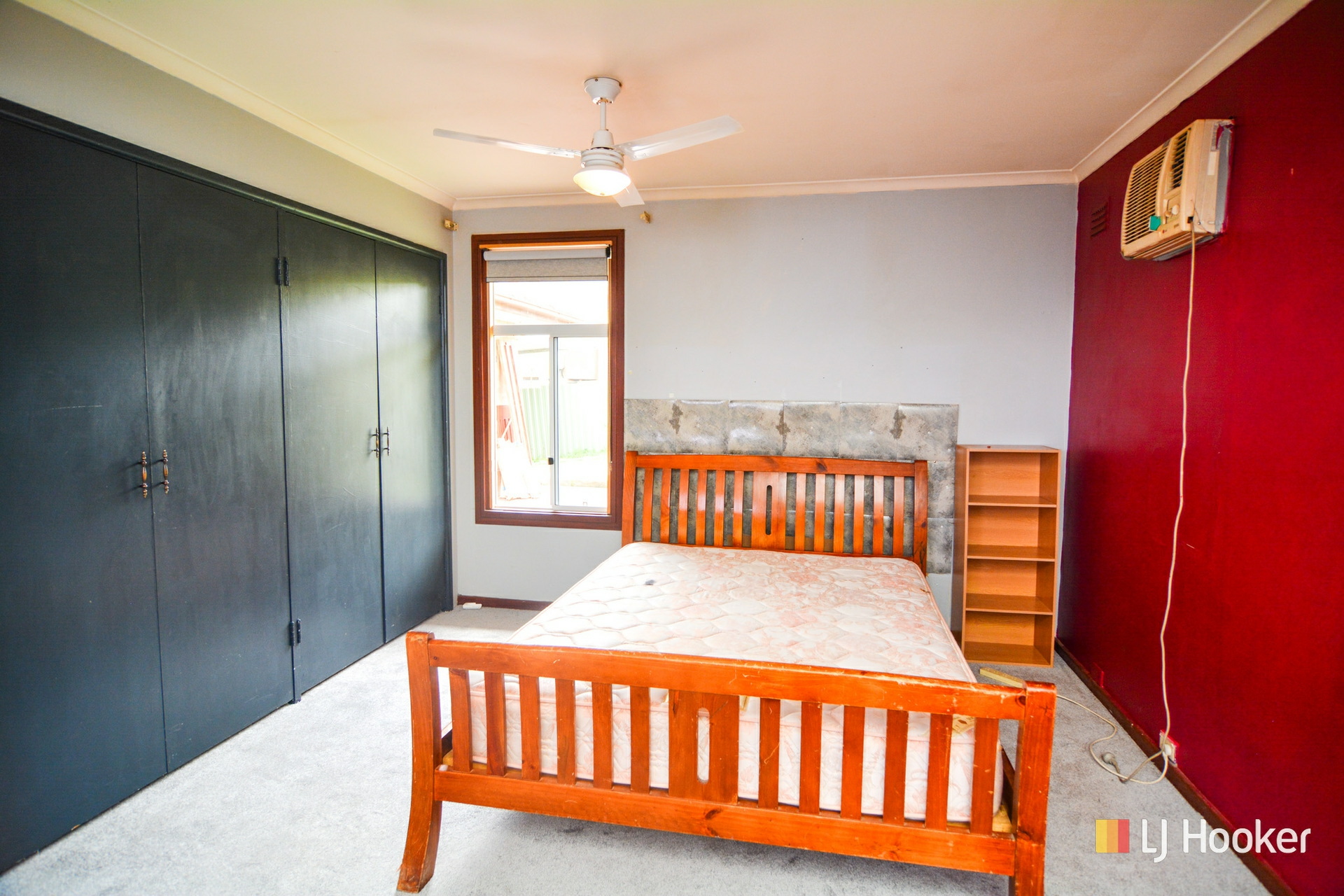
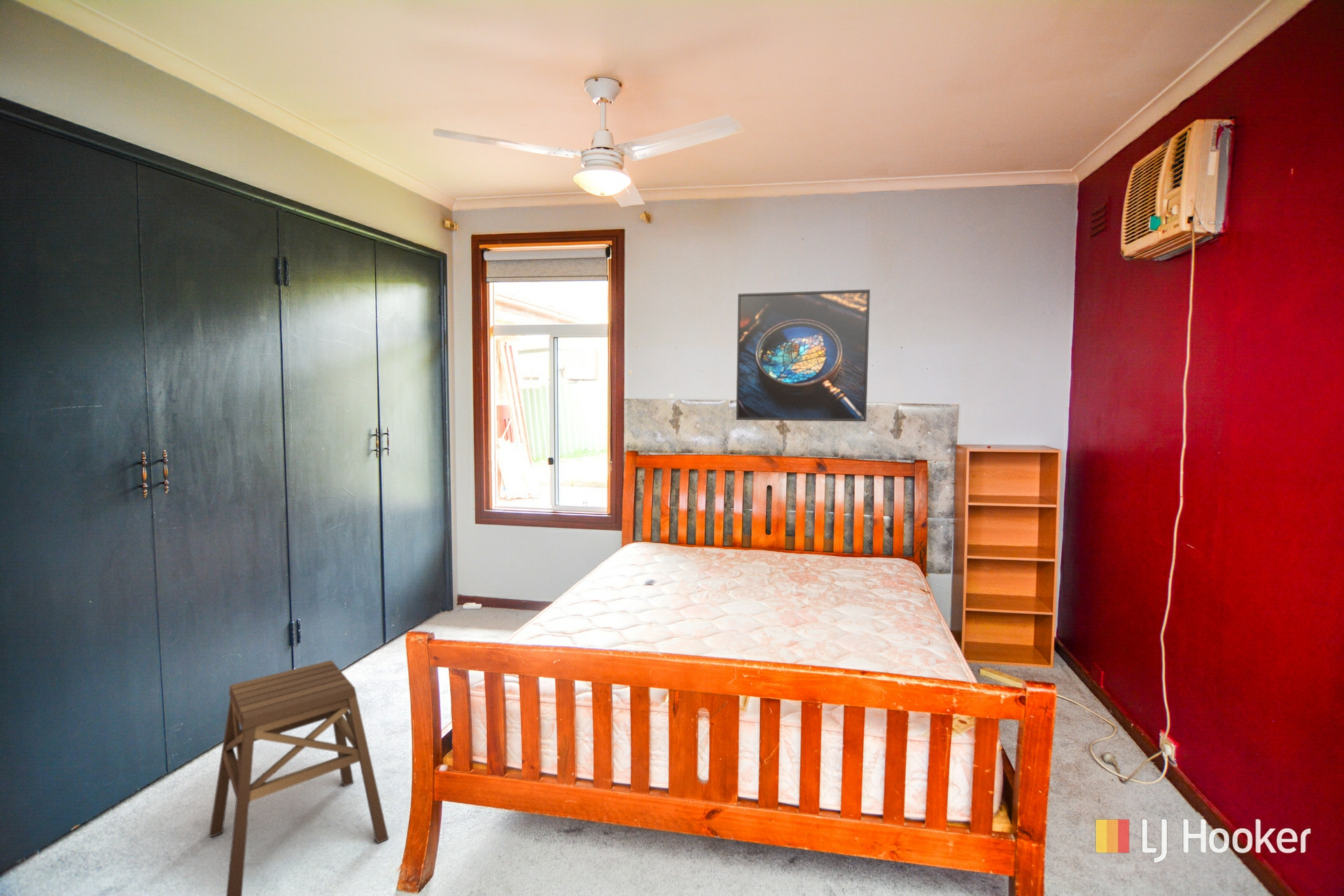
+ stool [209,659,389,896]
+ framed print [736,289,871,422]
